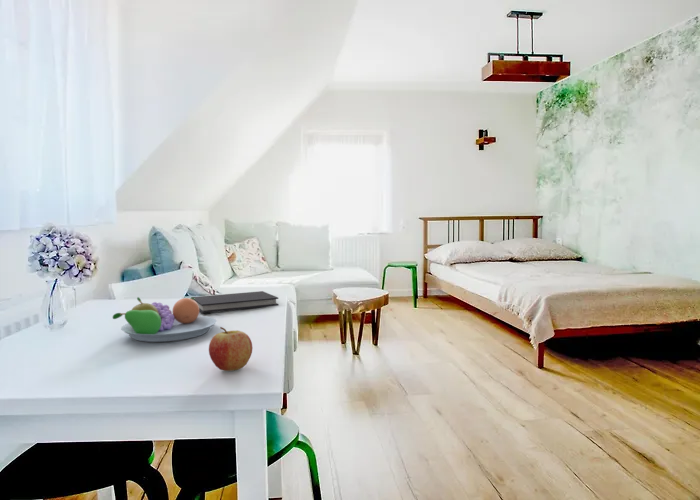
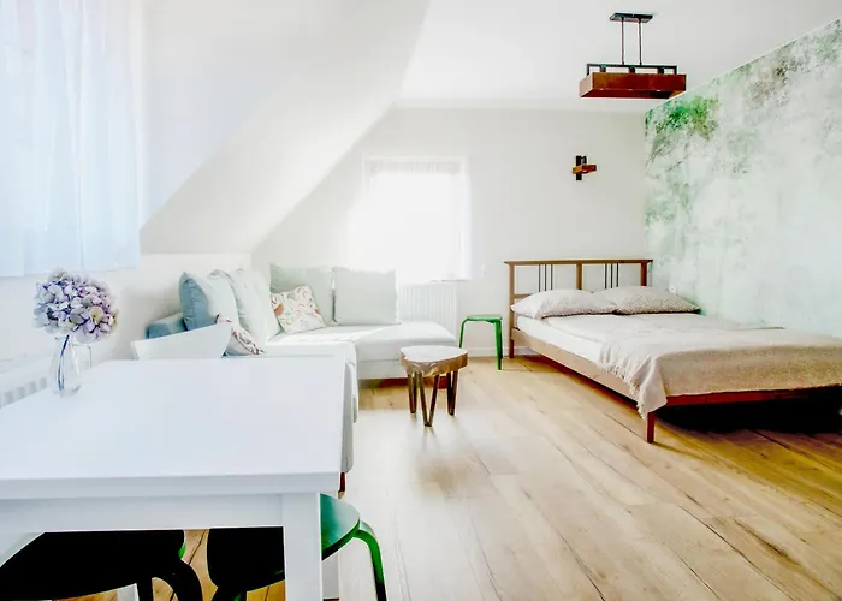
- diary [190,290,279,314]
- fruit [208,326,253,372]
- fruit bowl [112,296,217,343]
